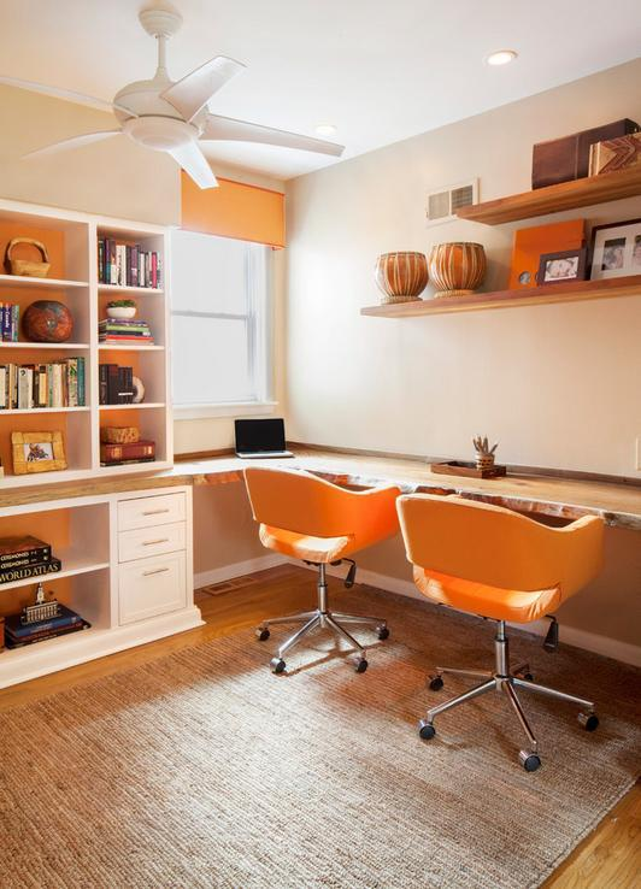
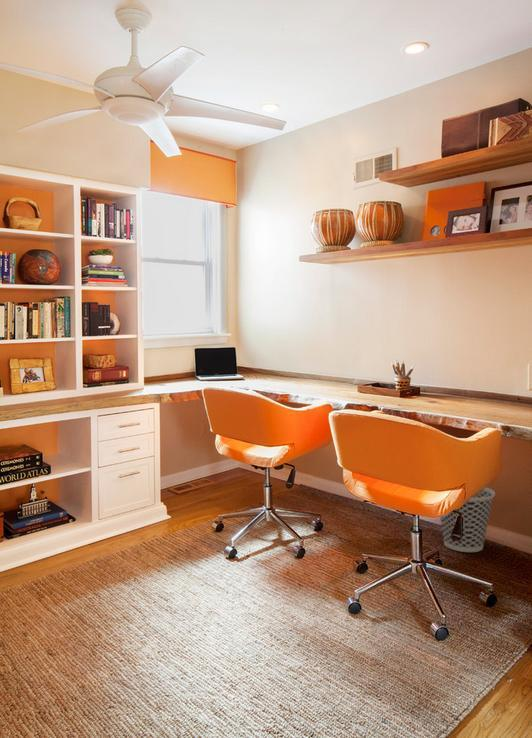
+ wastebasket [439,486,496,553]
